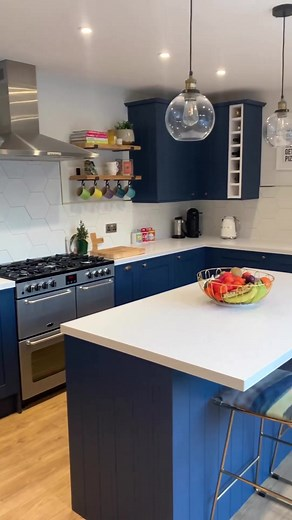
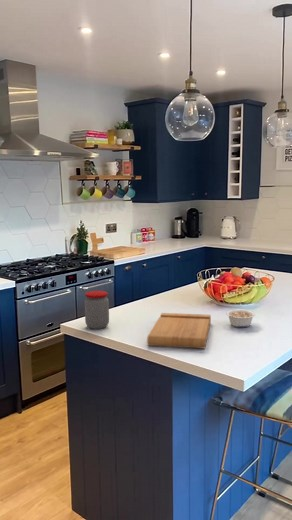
+ cutting board [146,312,212,350]
+ legume [225,308,256,328]
+ jar [84,290,110,330]
